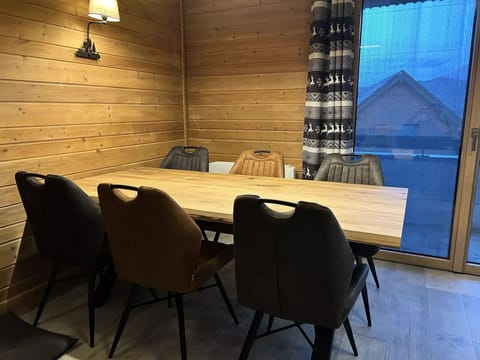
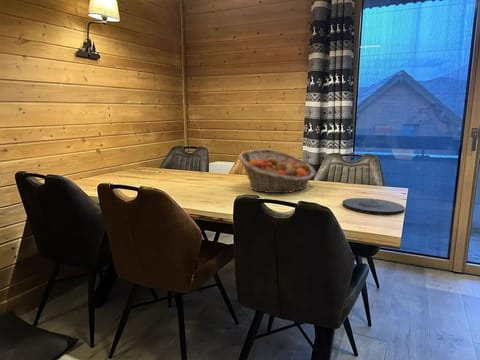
+ plate [341,197,406,216]
+ fruit basket [238,149,316,194]
